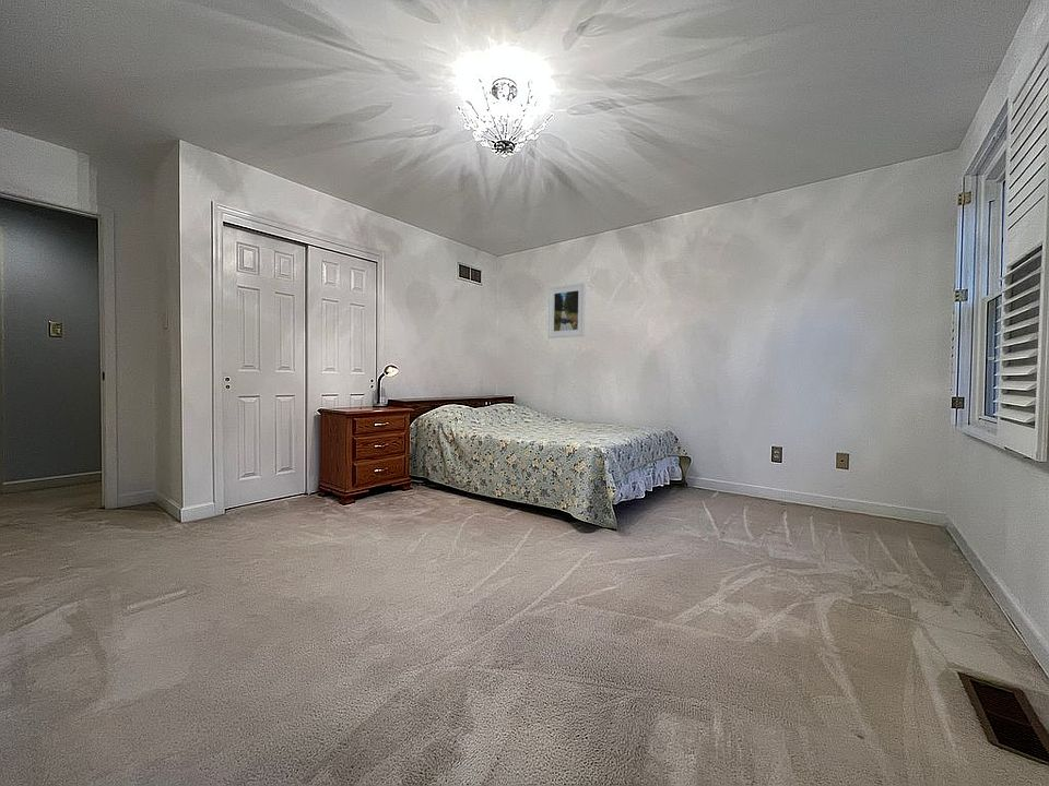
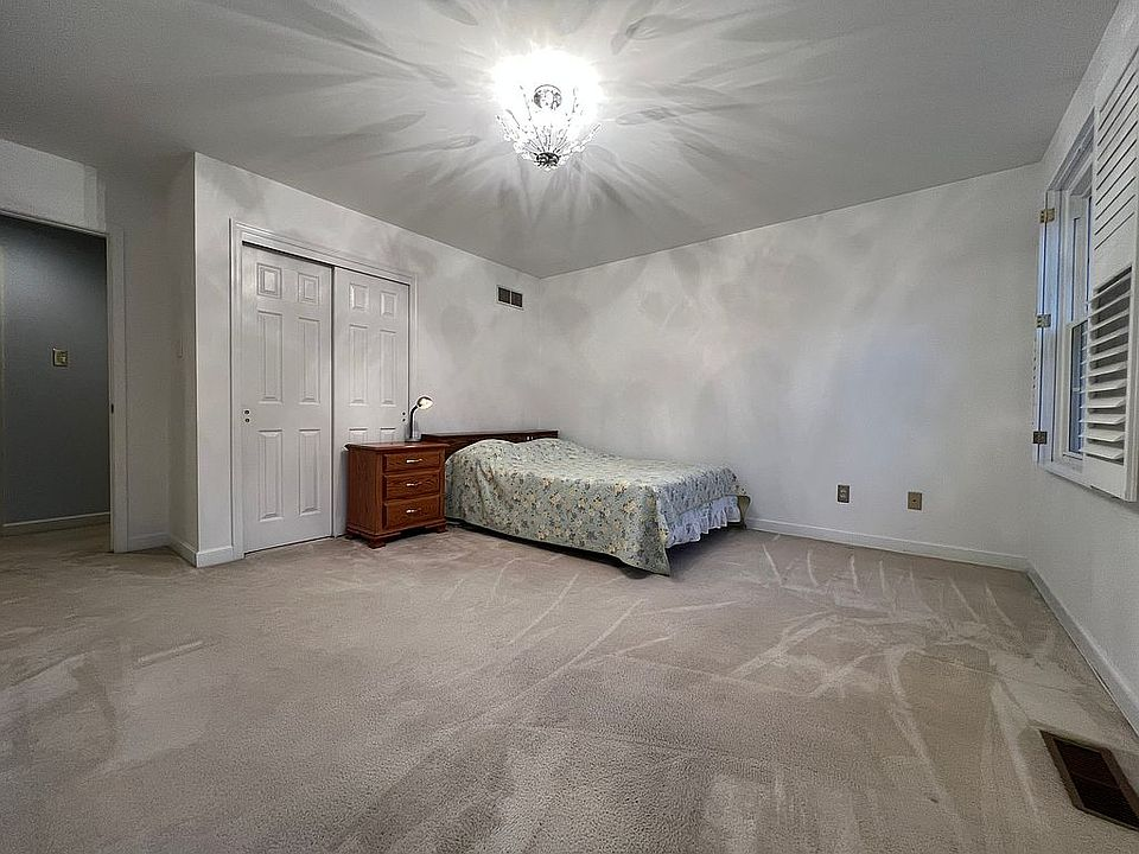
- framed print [547,282,587,340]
